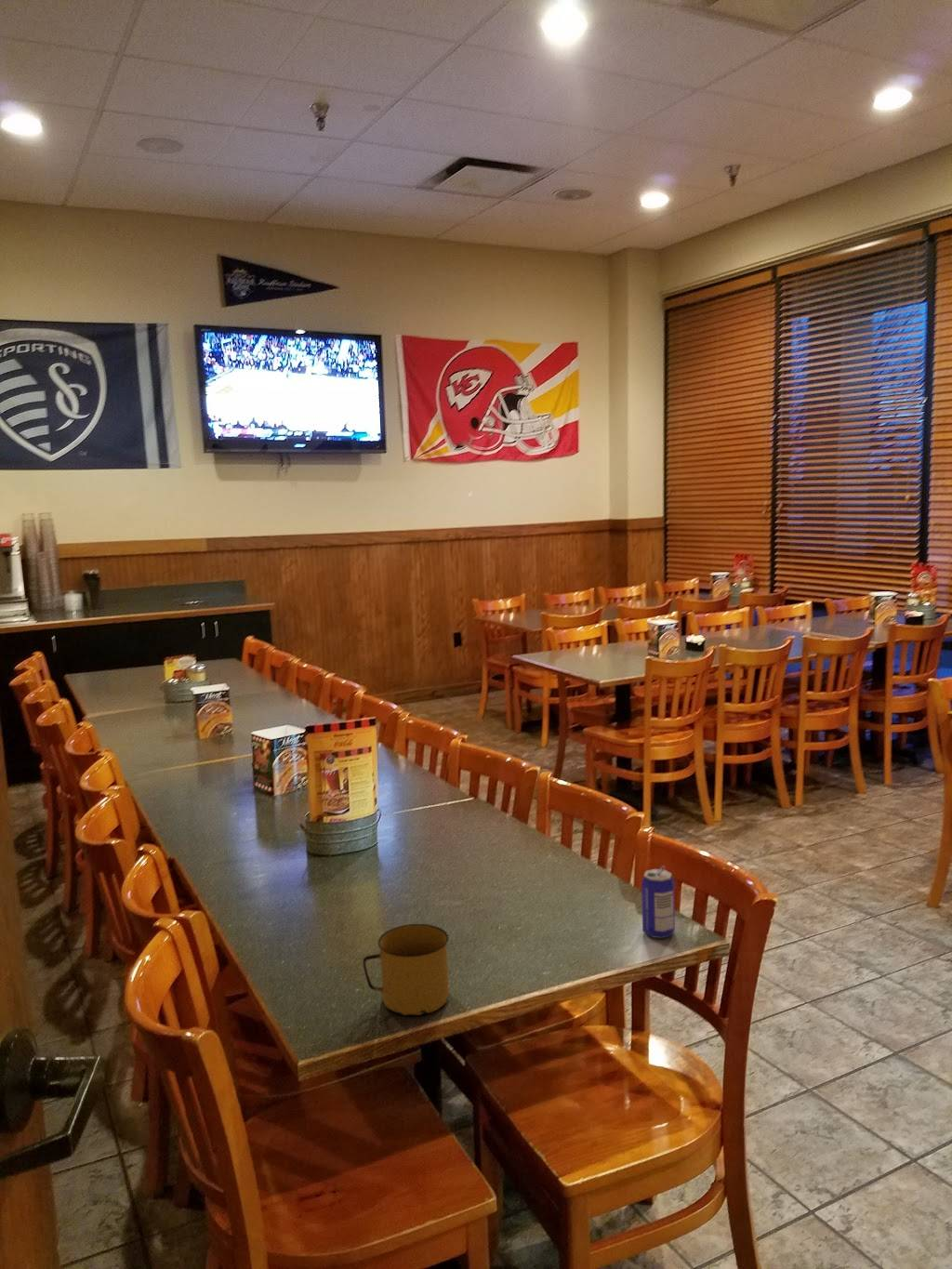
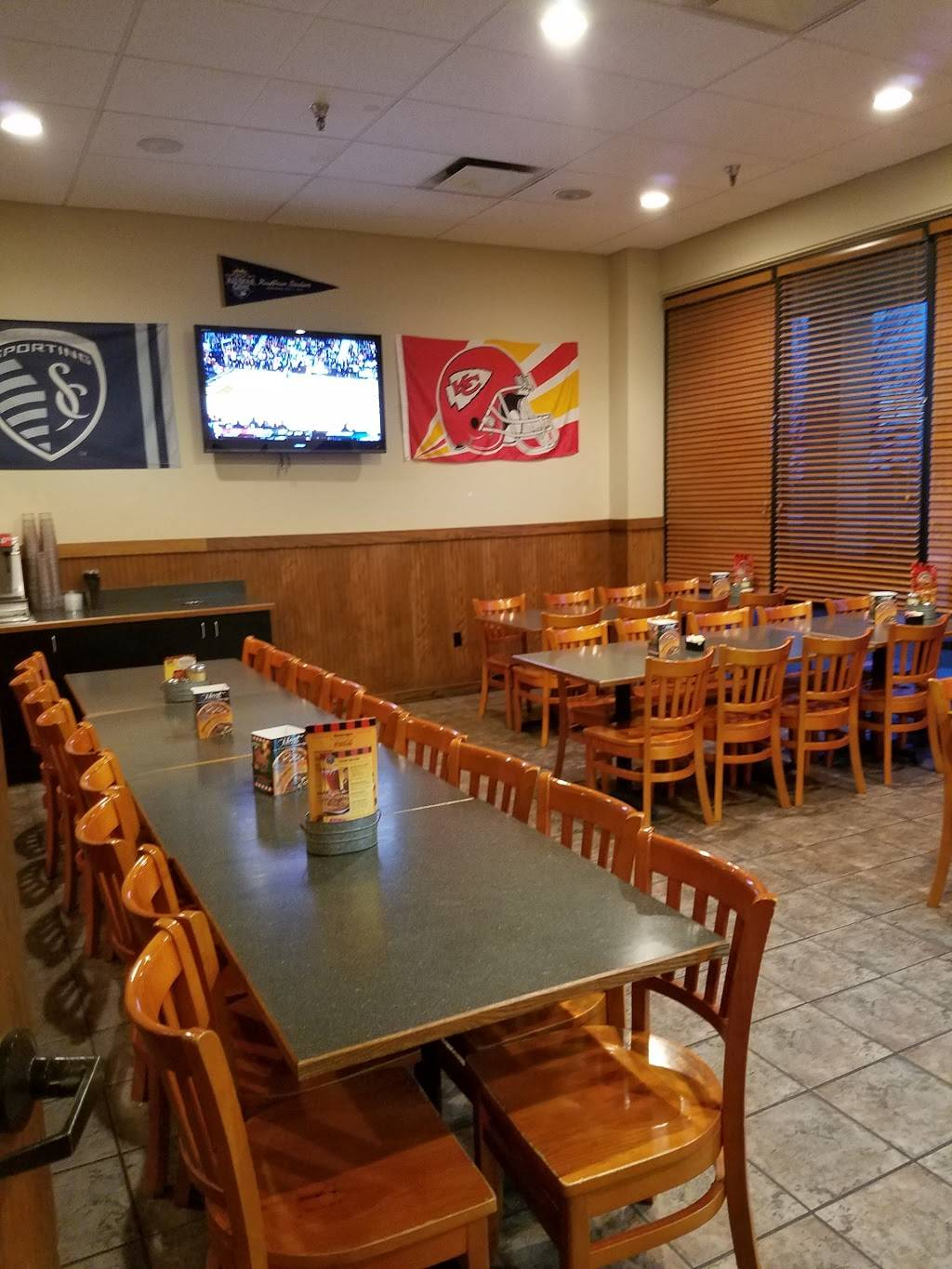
- beer can [641,865,676,939]
- mug [362,923,450,1016]
